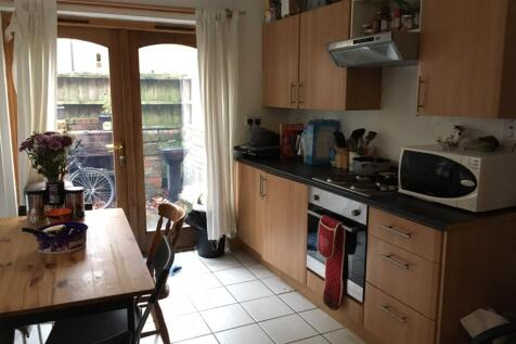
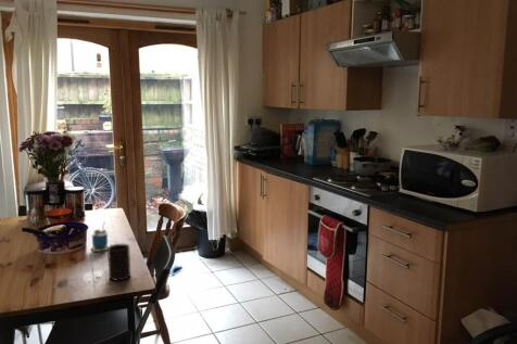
+ cup [106,243,131,282]
+ cup [90,221,110,253]
